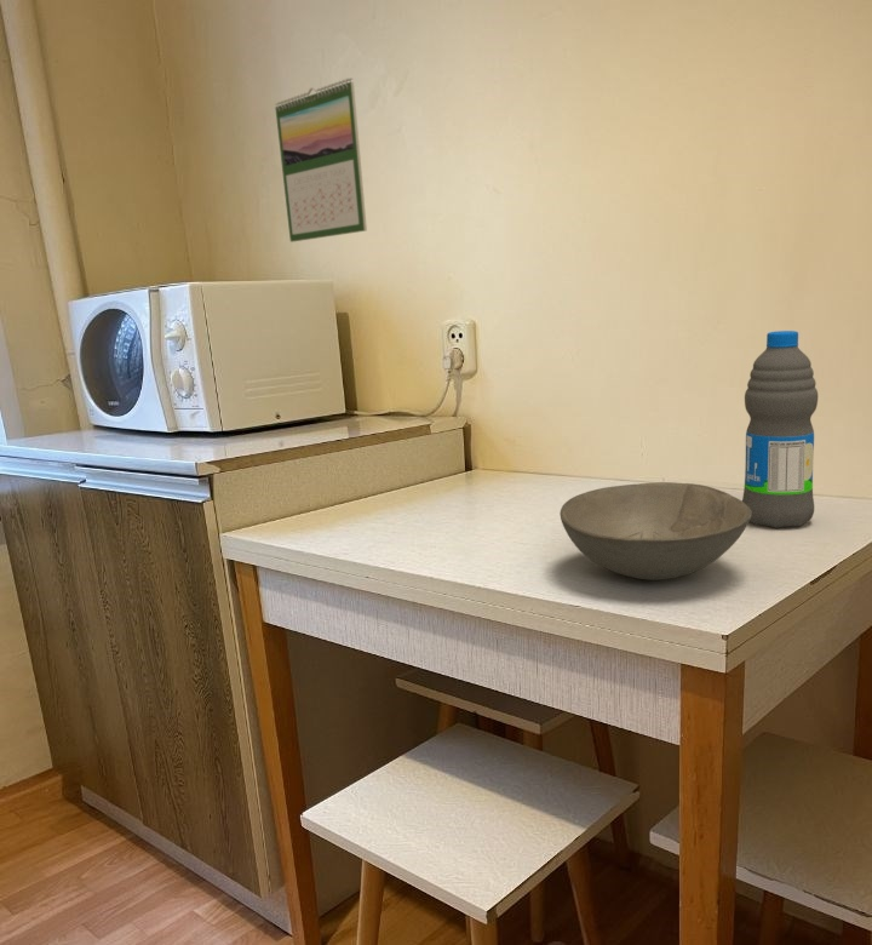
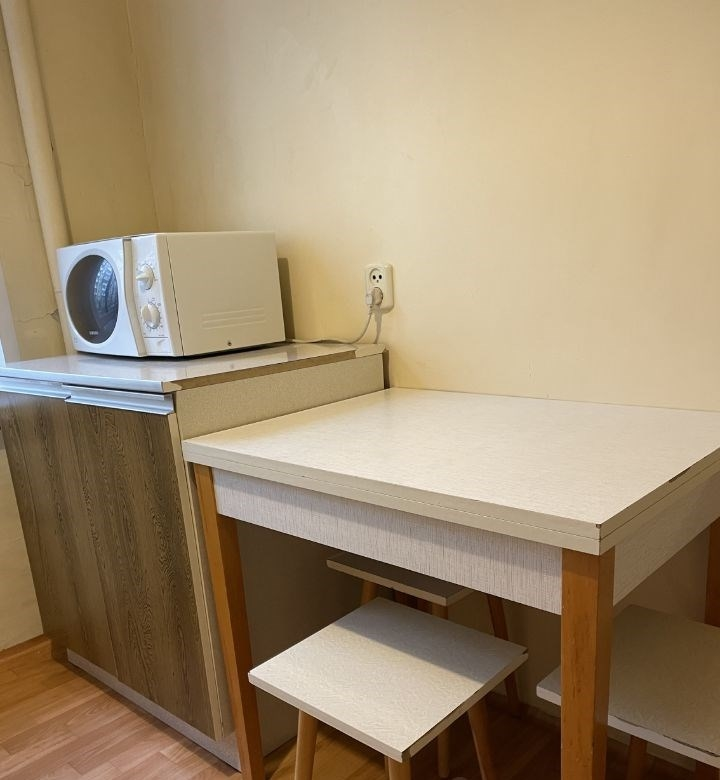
- water bottle [741,330,819,529]
- soup bowl [558,481,752,582]
- calendar [274,76,368,244]
